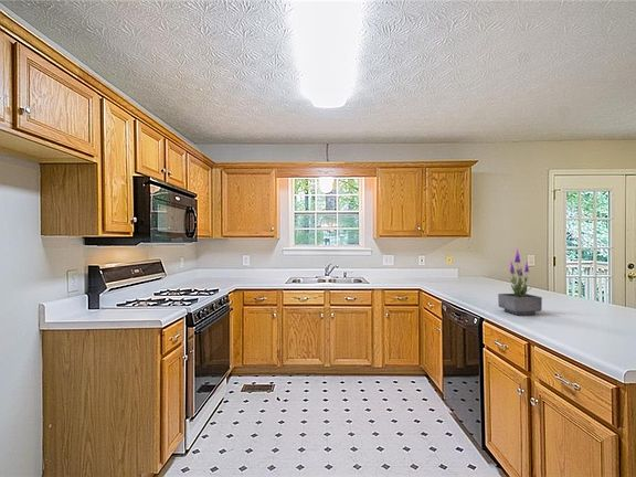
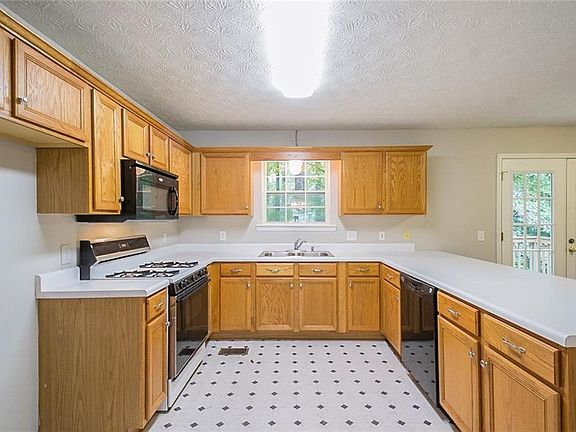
- potted plant [497,247,543,316]
